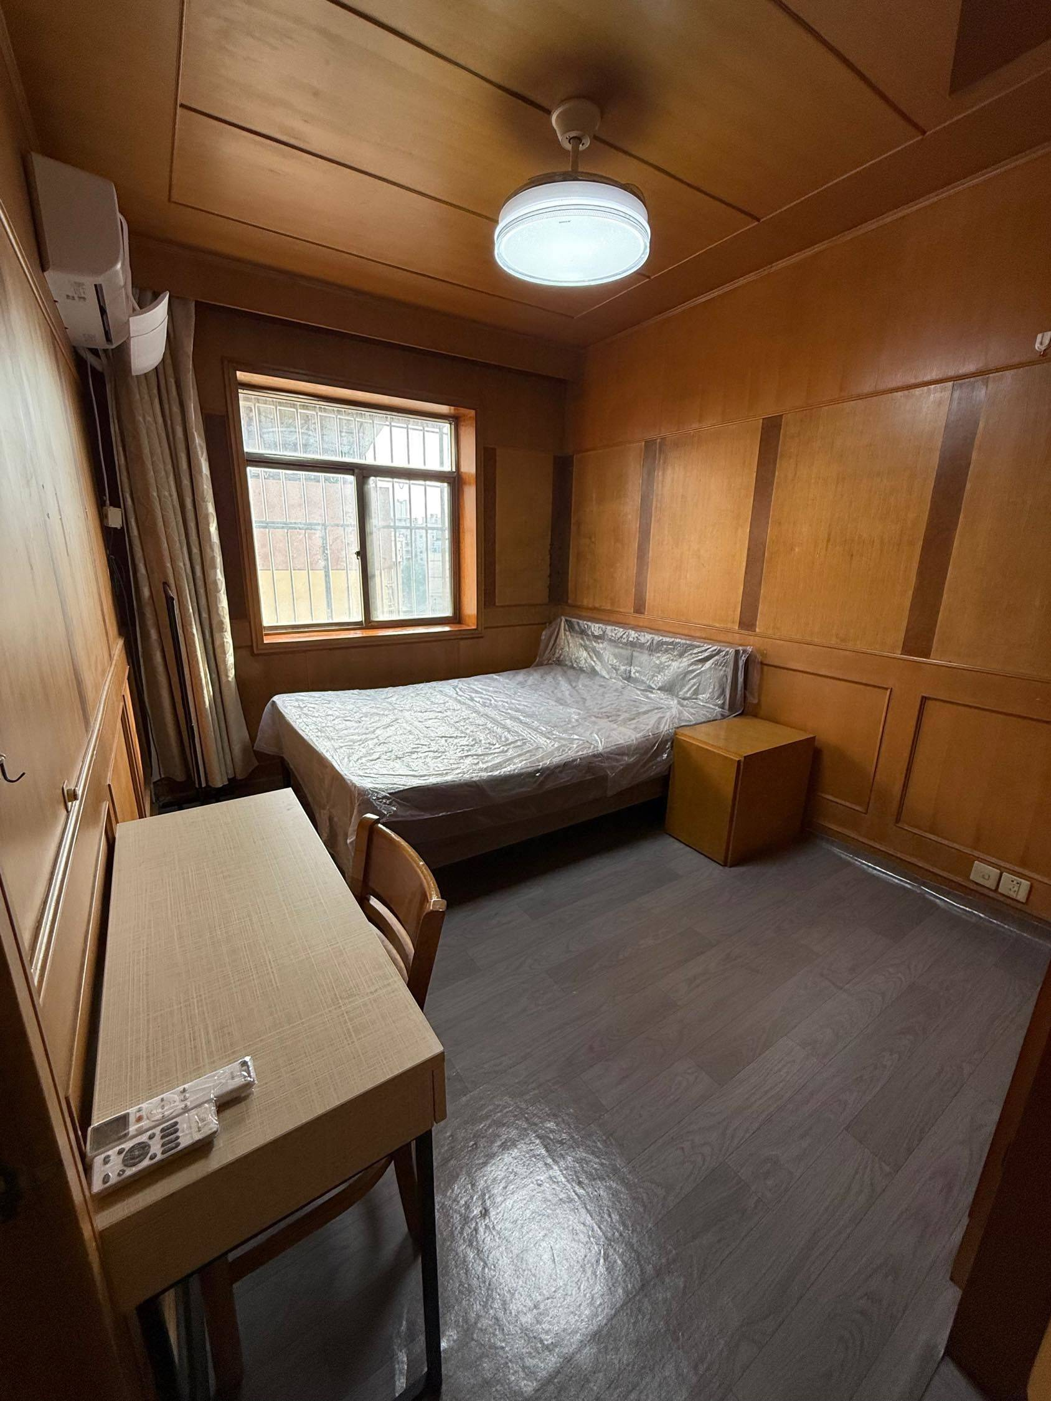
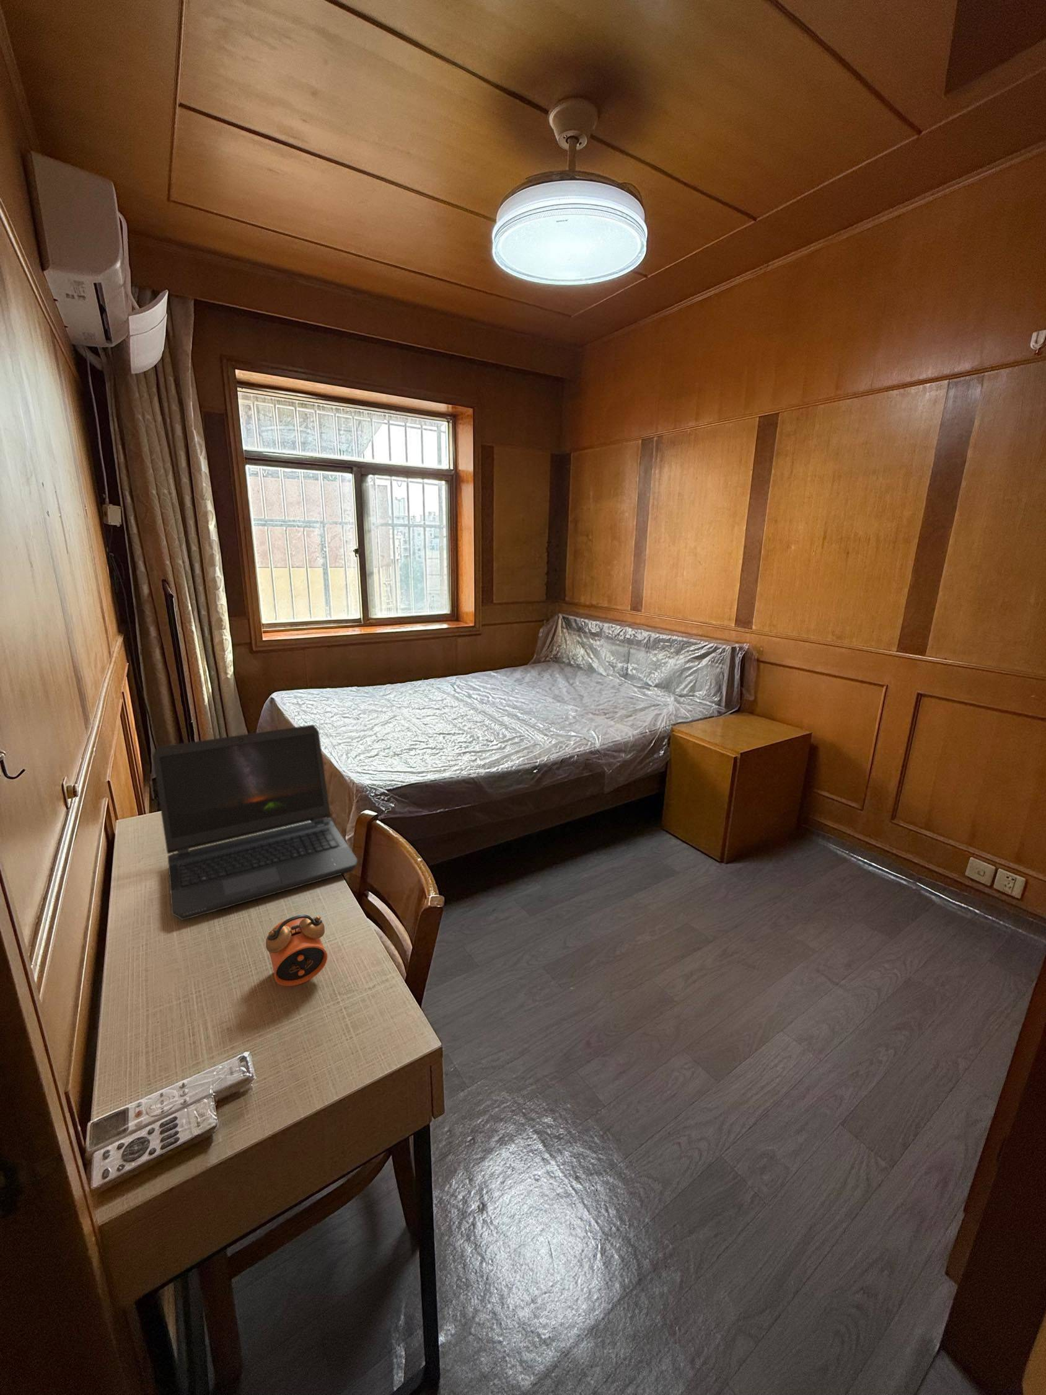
+ alarm clock [265,914,327,986]
+ laptop computer [152,724,358,921]
